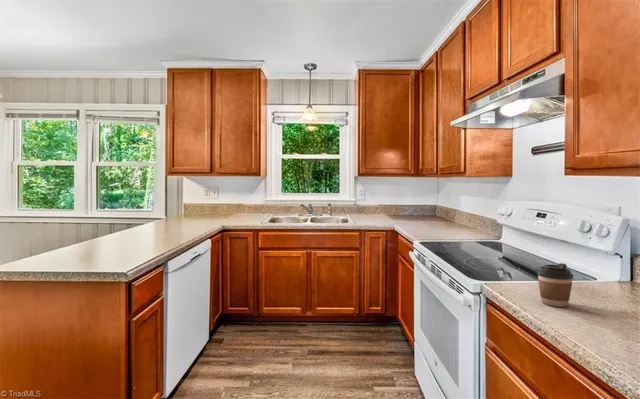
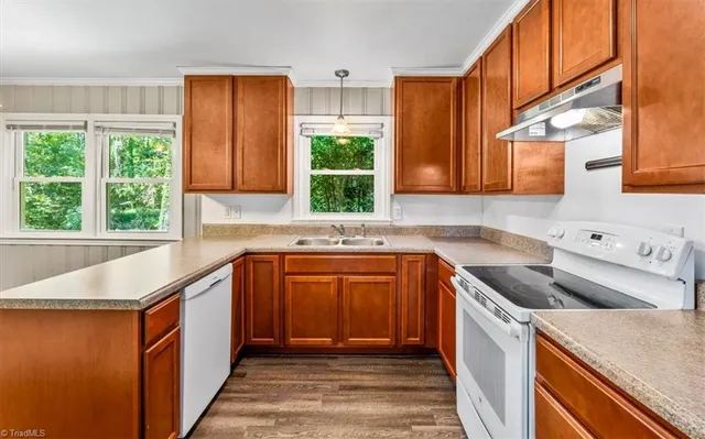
- coffee cup [536,262,574,308]
